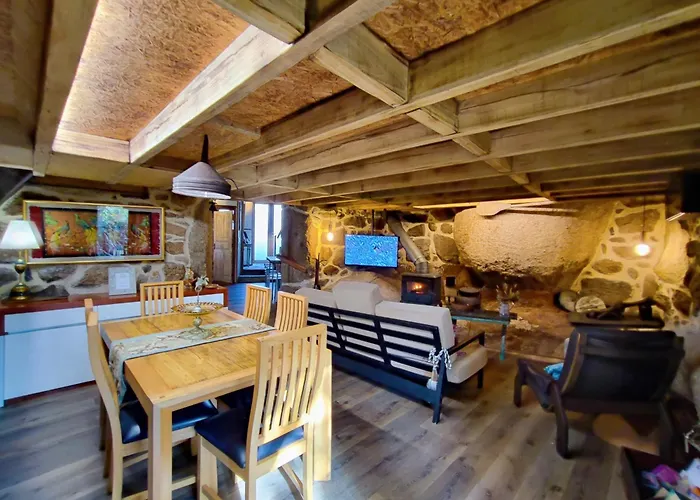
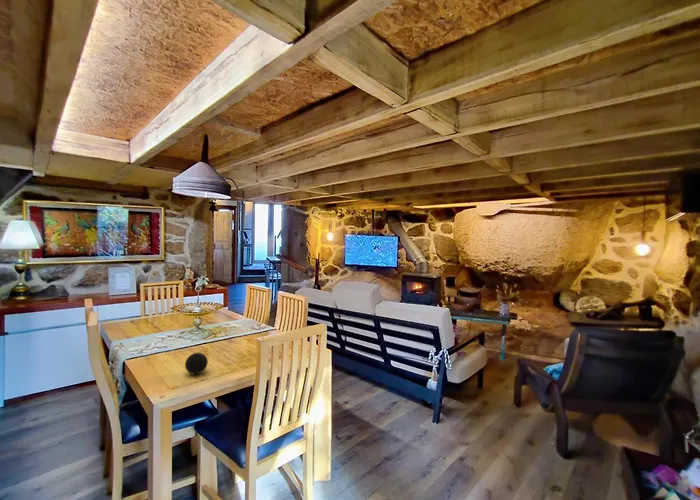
+ decorative ball [184,352,209,375]
